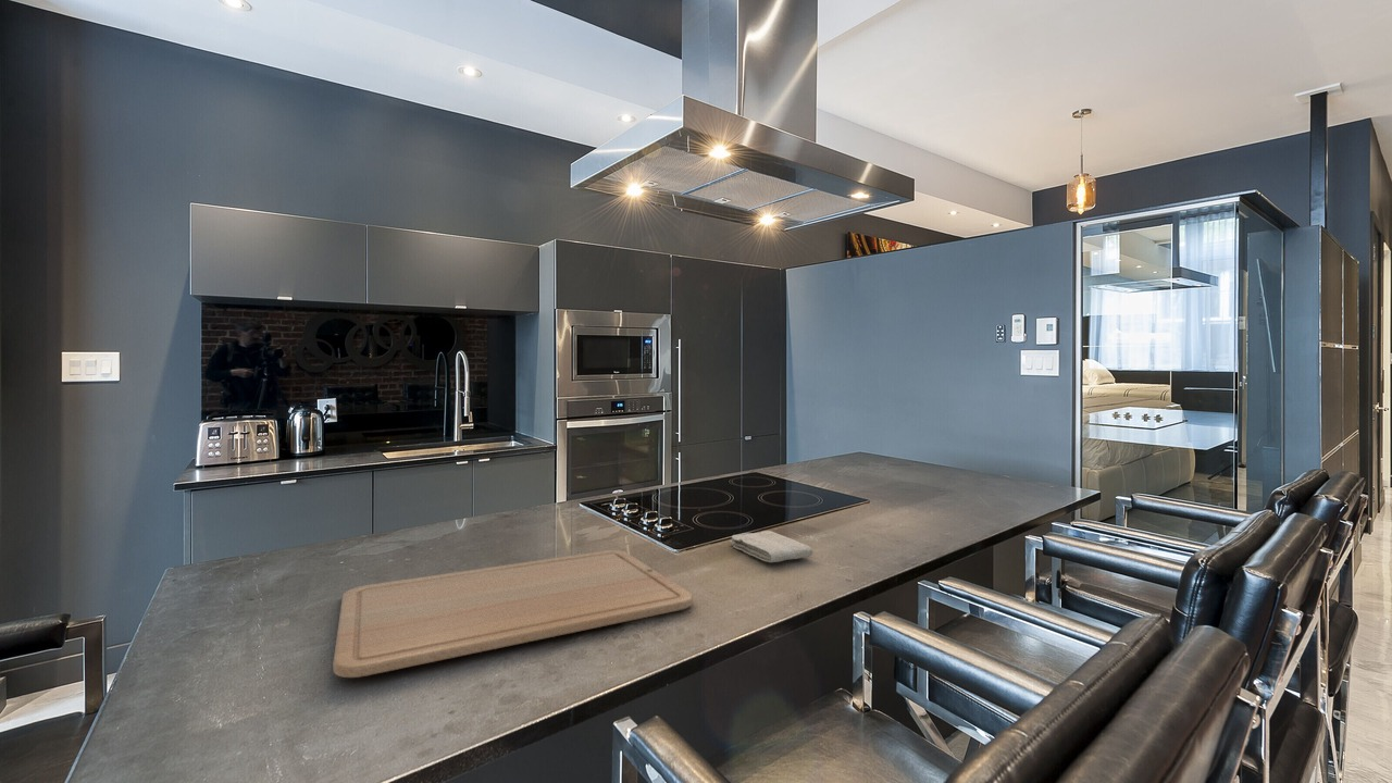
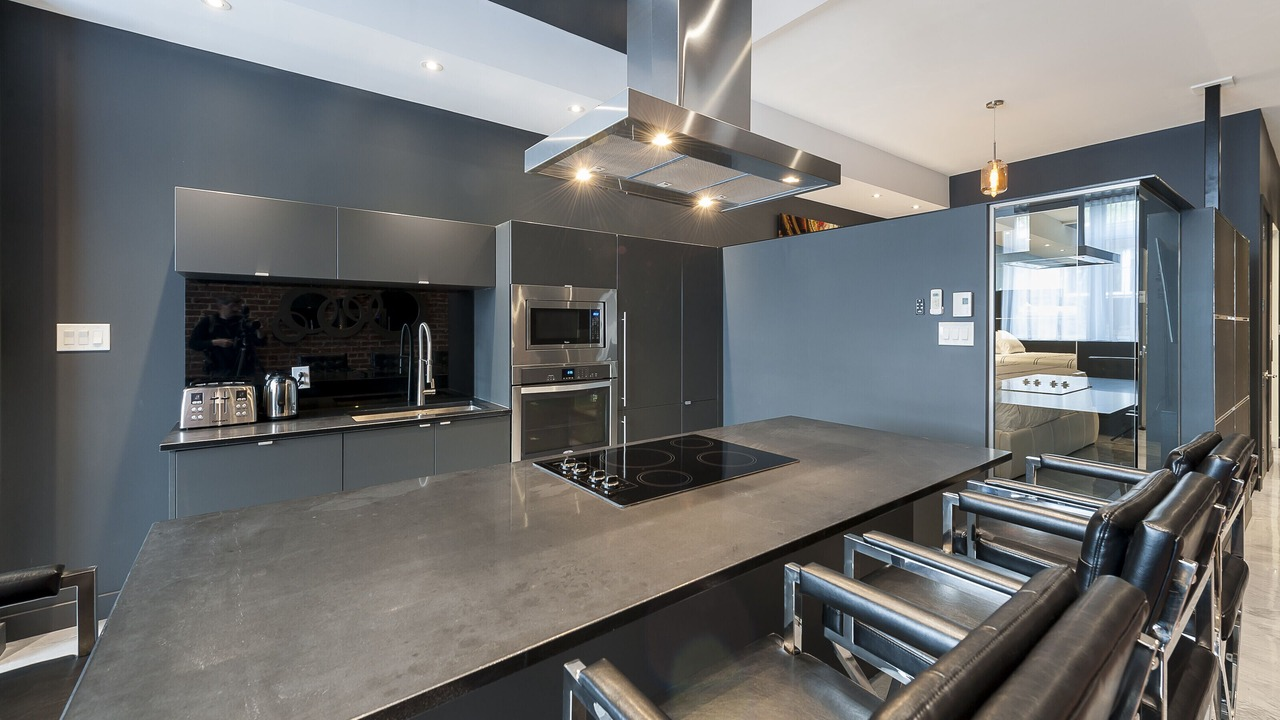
- chopping board [332,549,694,679]
- washcloth [729,530,815,563]
